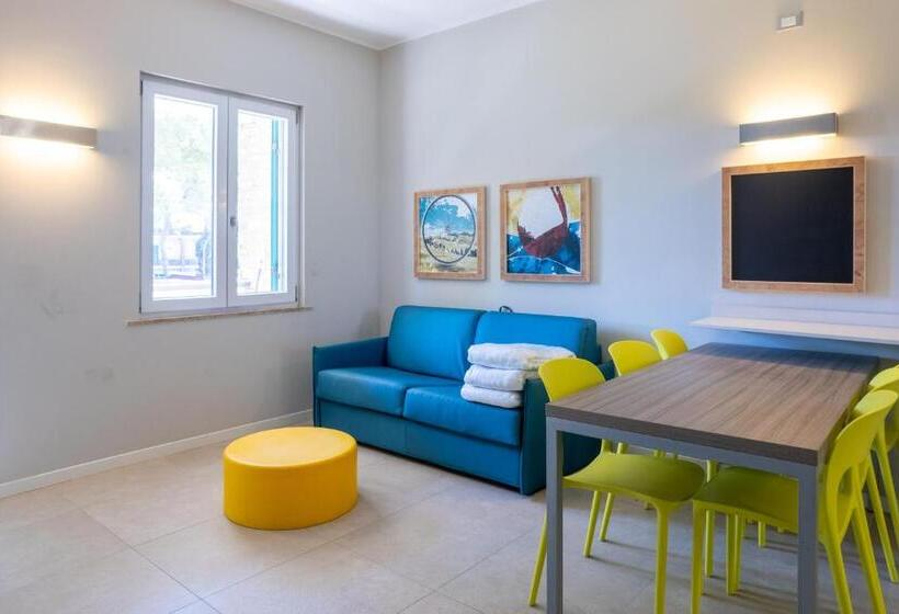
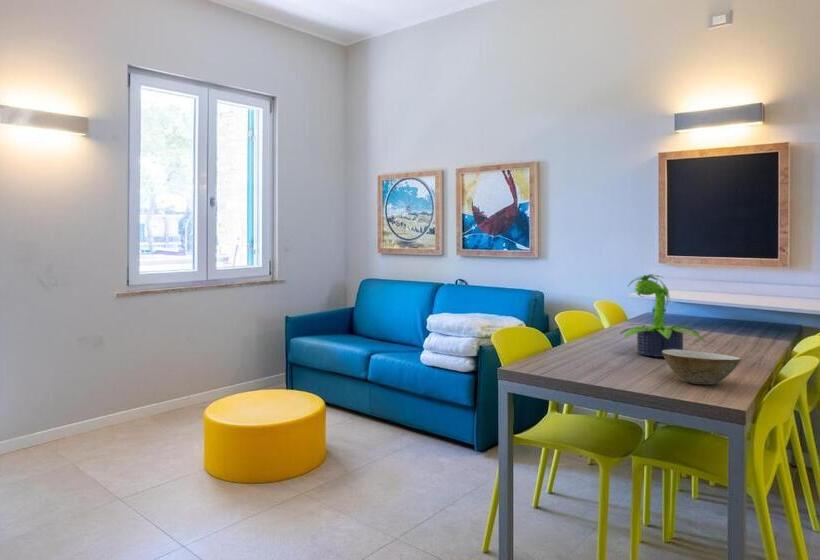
+ potted plant [619,273,706,358]
+ bowl [662,349,742,385]
